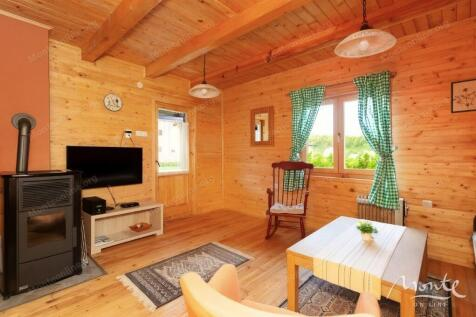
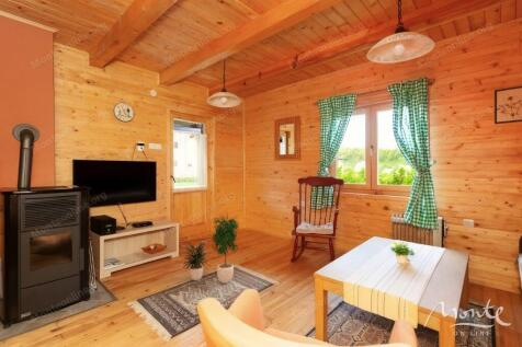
+ potted plant [182,213,240,285]
